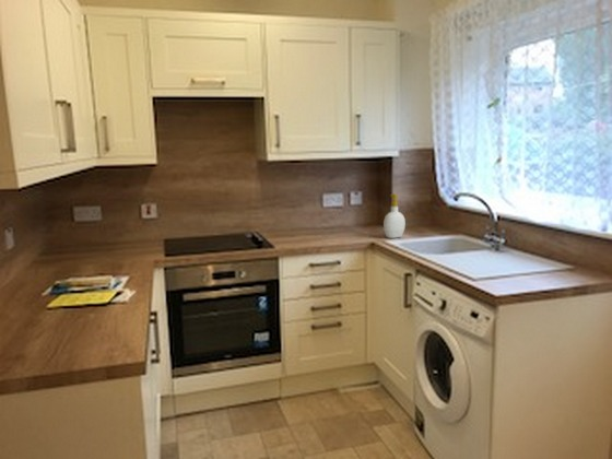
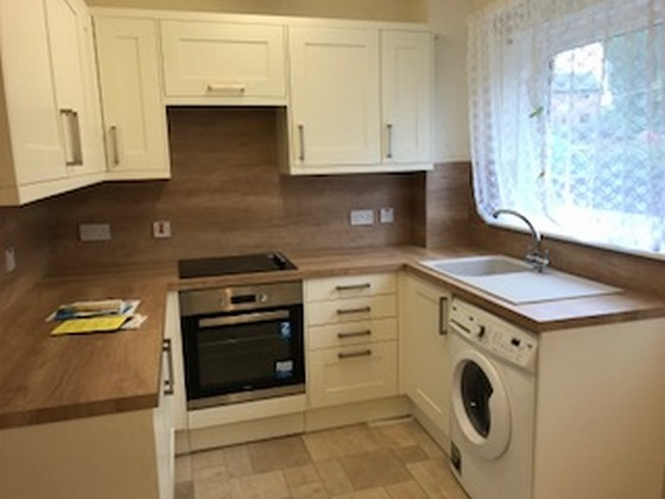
- soap bottle [382,192,407,239]
